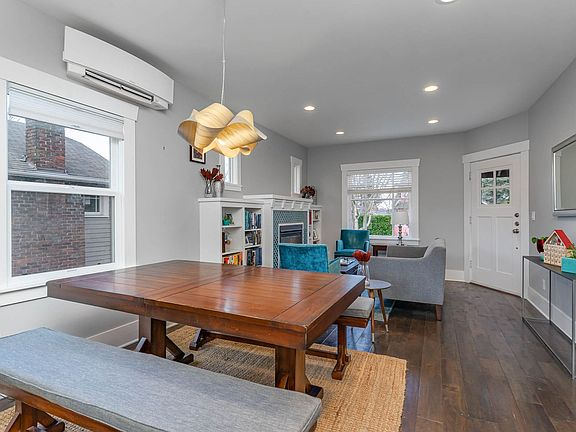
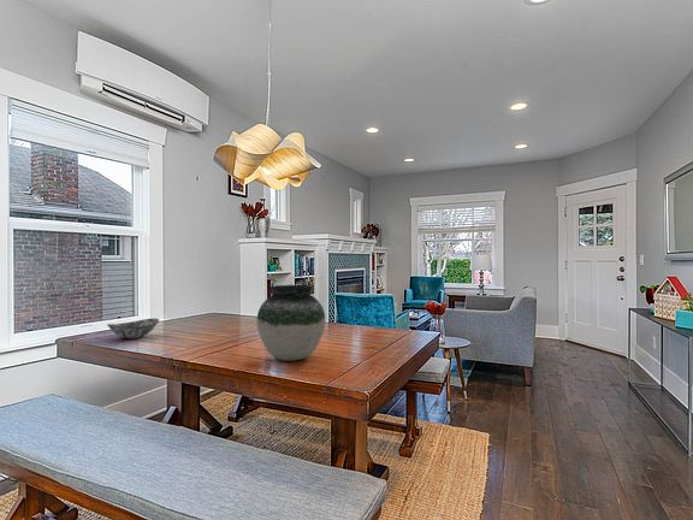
+ vase [255,284,326,362]
+ decorative bowl [106,318,160,339]
